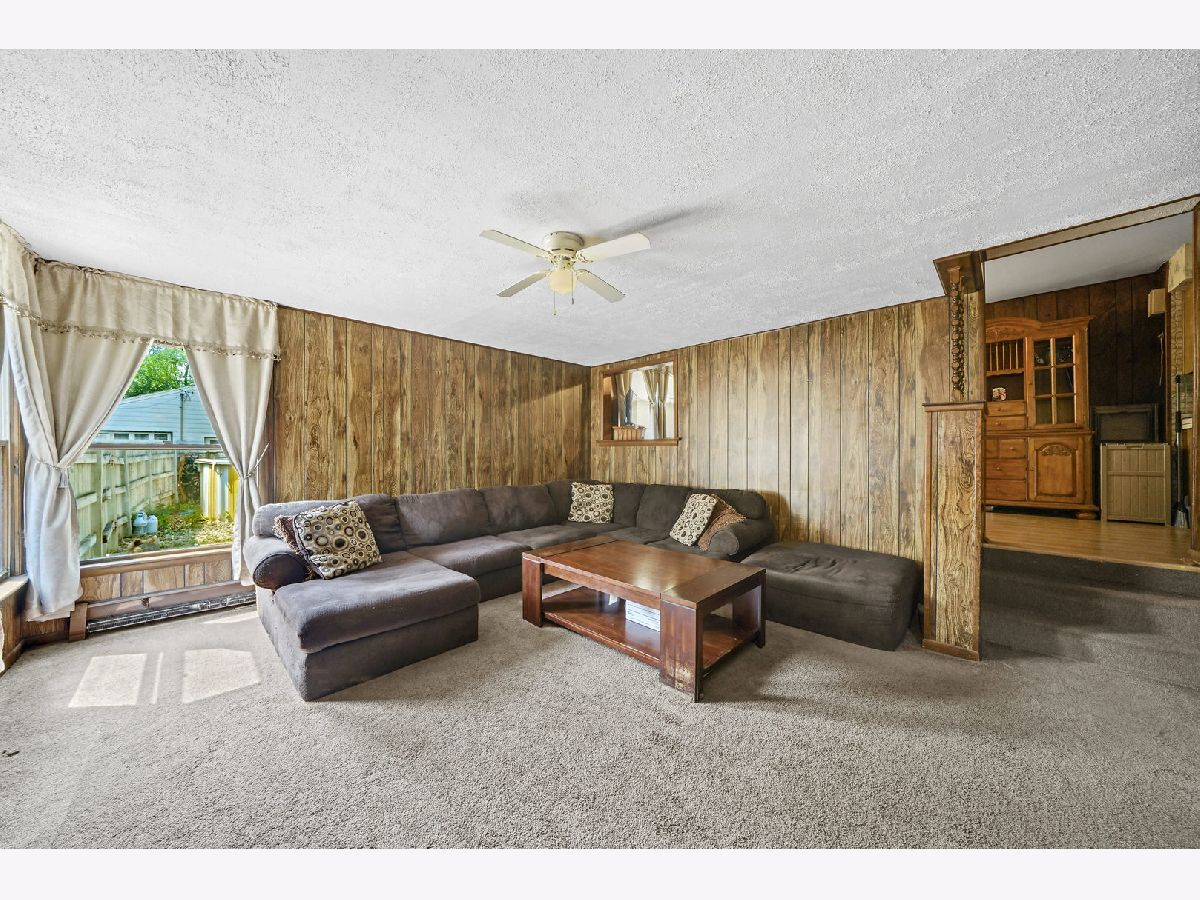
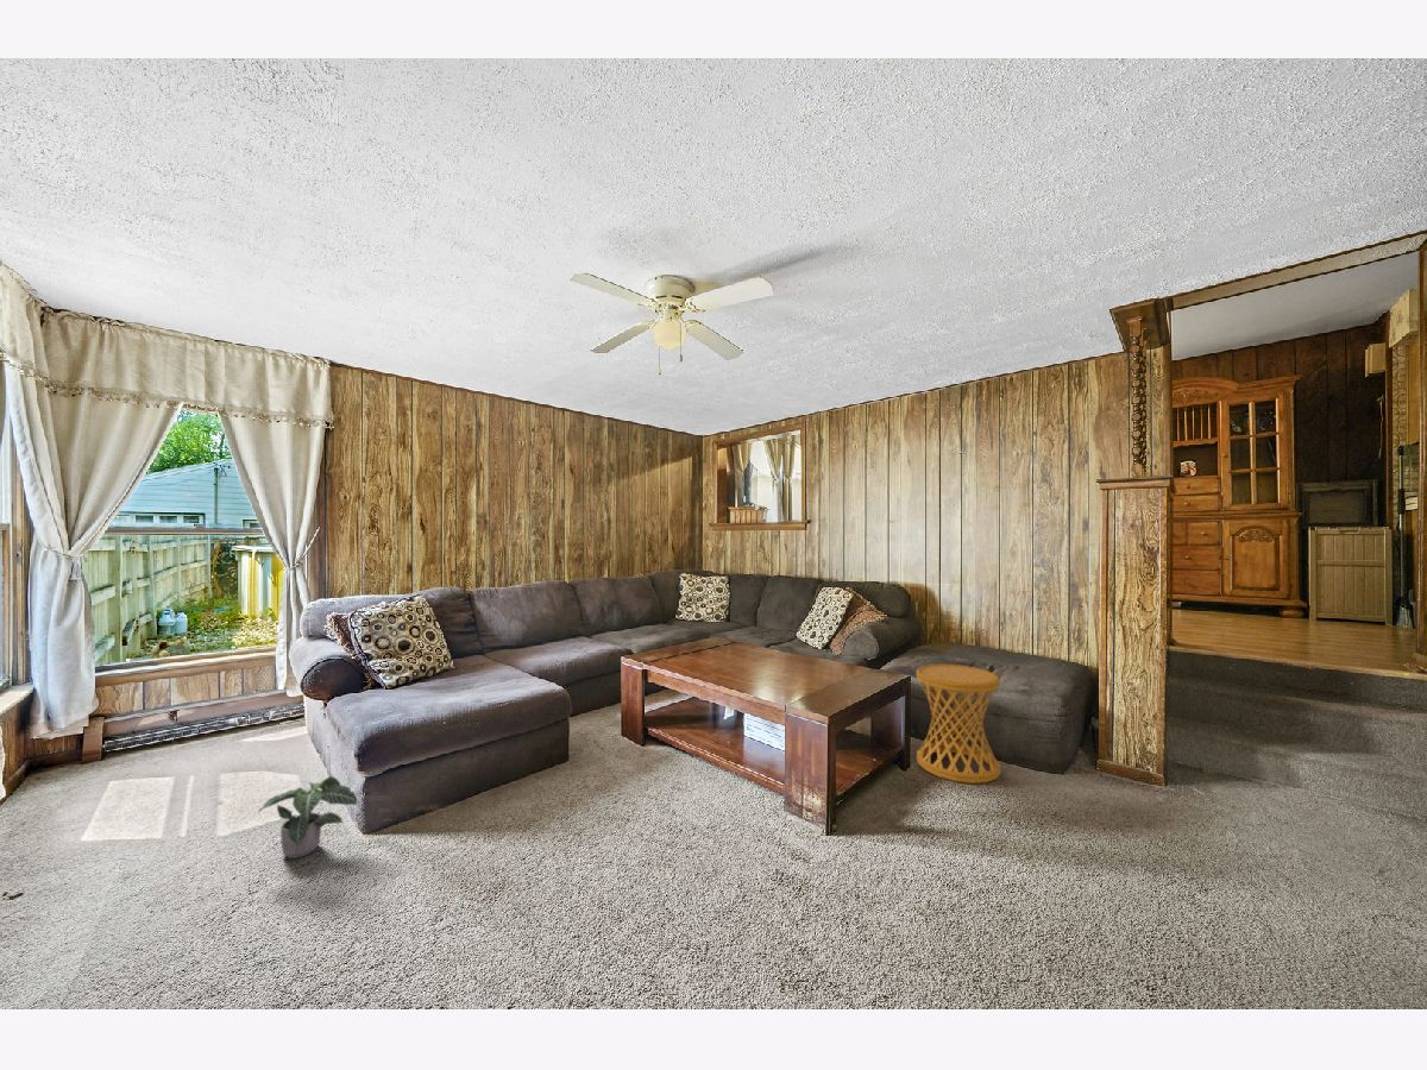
+ side table [914,663,1002,785]
+ potted plant [257,775,359,860]
